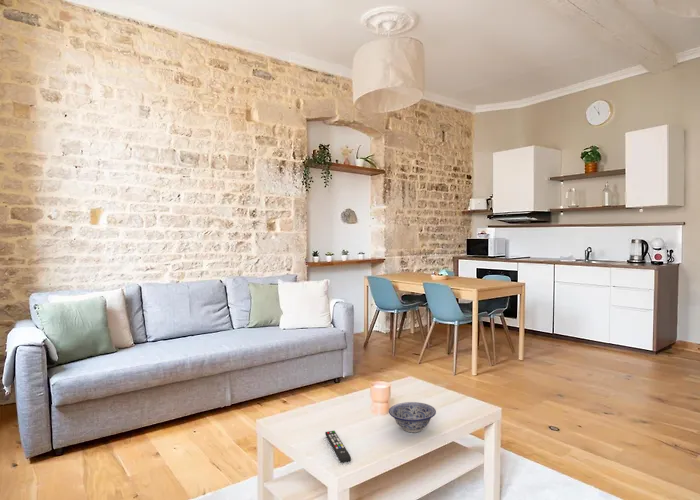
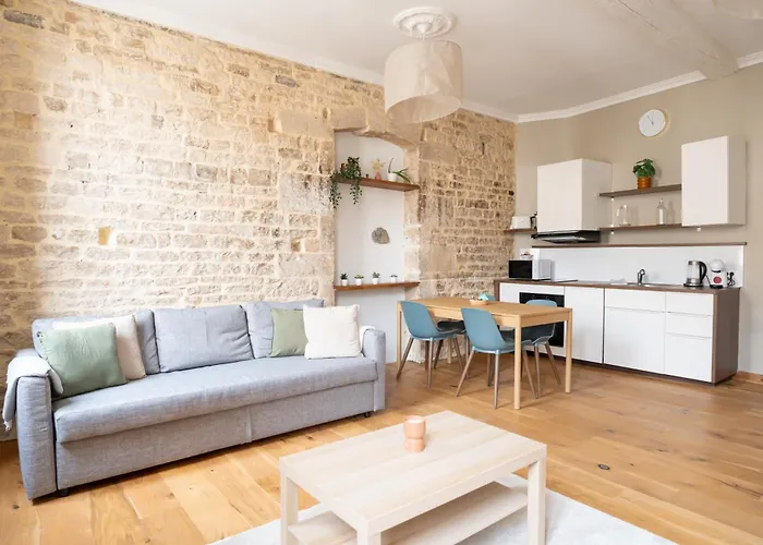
- bowl [388,401,437,433]
- remote control [324,430,352,464]
